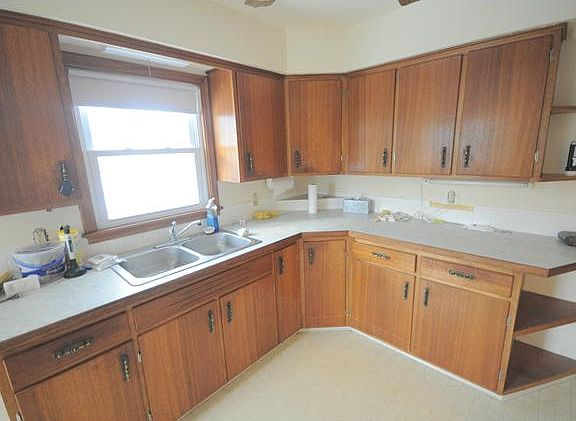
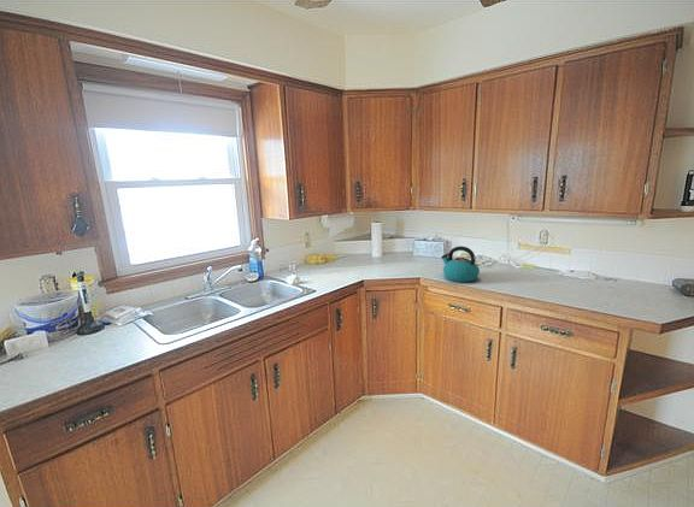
+ kettle [440,244,481,283]
